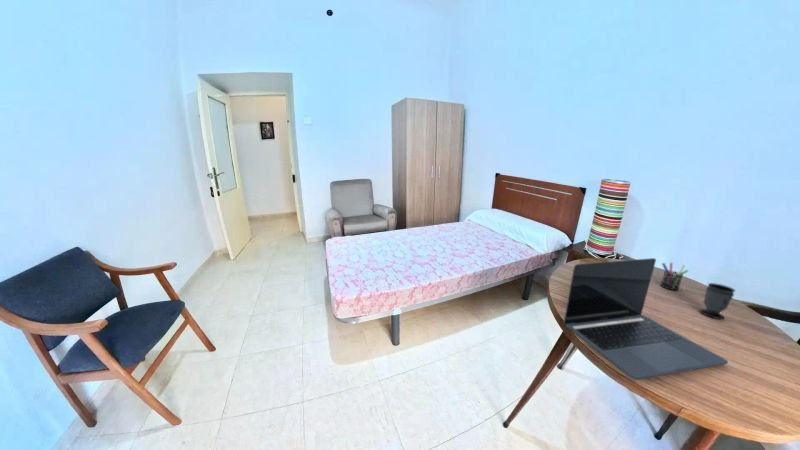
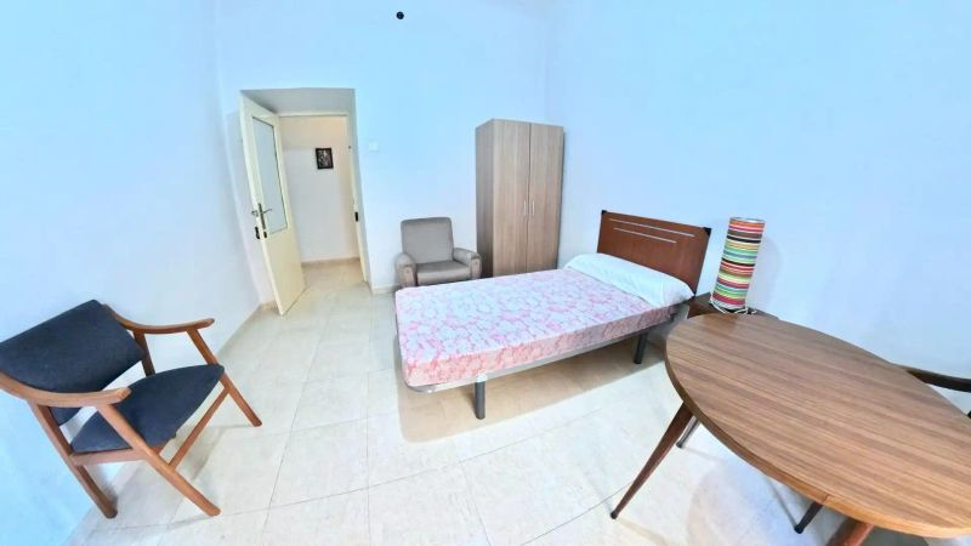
- cup [699,282,736,320]
- pen holder [659,262,689,291]
- laptop [563,257,729,381]
